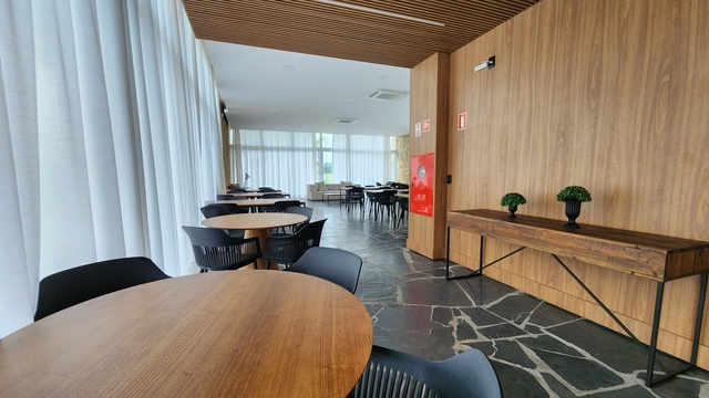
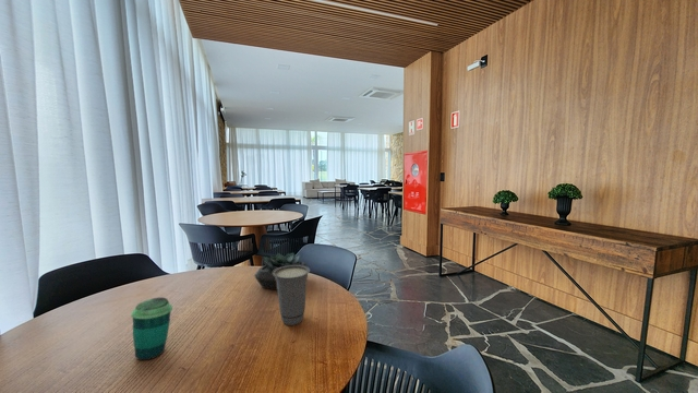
+ cup [273,265,311,326]
+ cup [130,297,173,361]
+ succulent plant [253,251,311,291]
